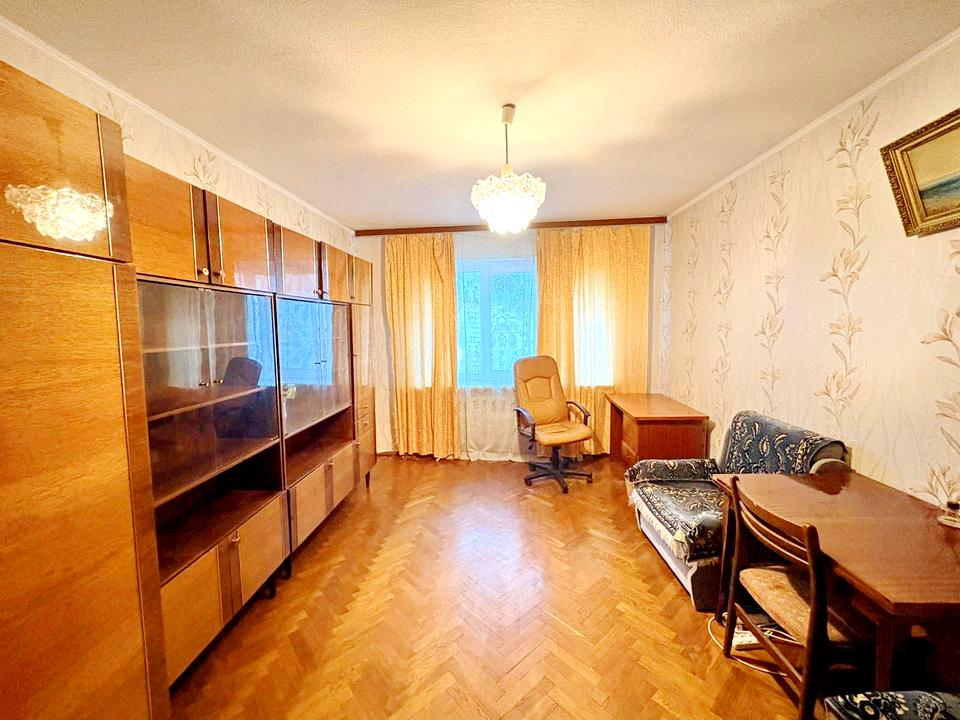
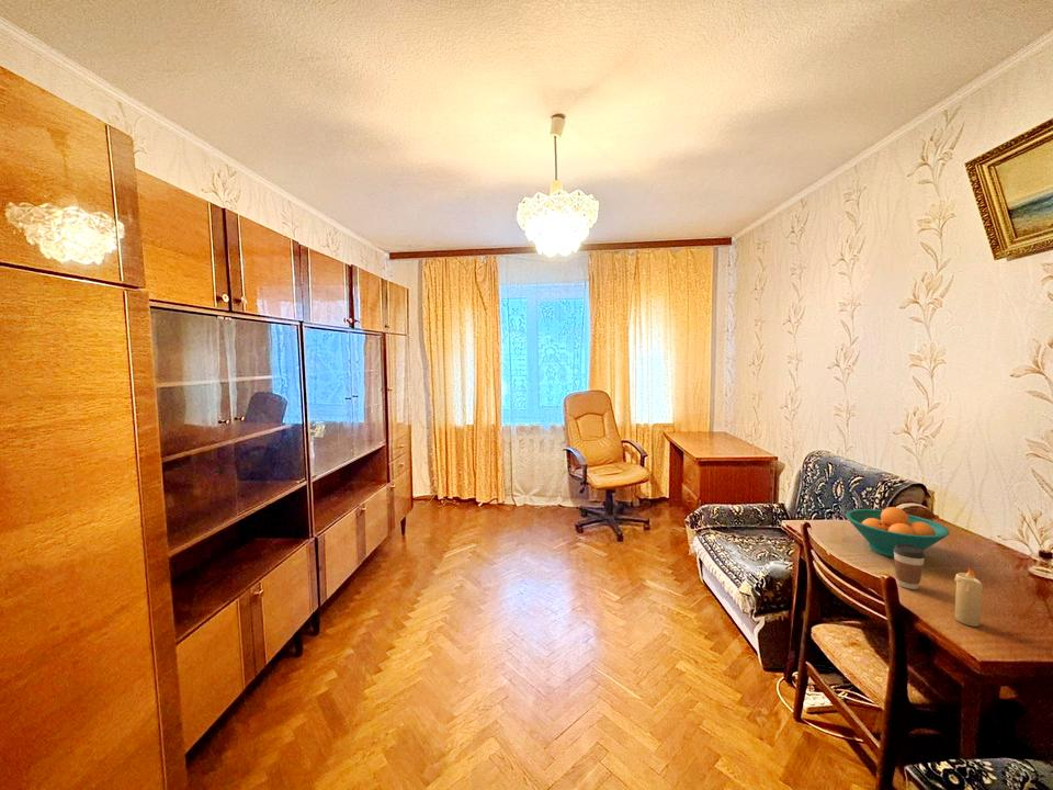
+ fruit bowl [845,506,951,558]
+ coffee cup [893,544,926,590]
+ candle [953,566,984,628]
